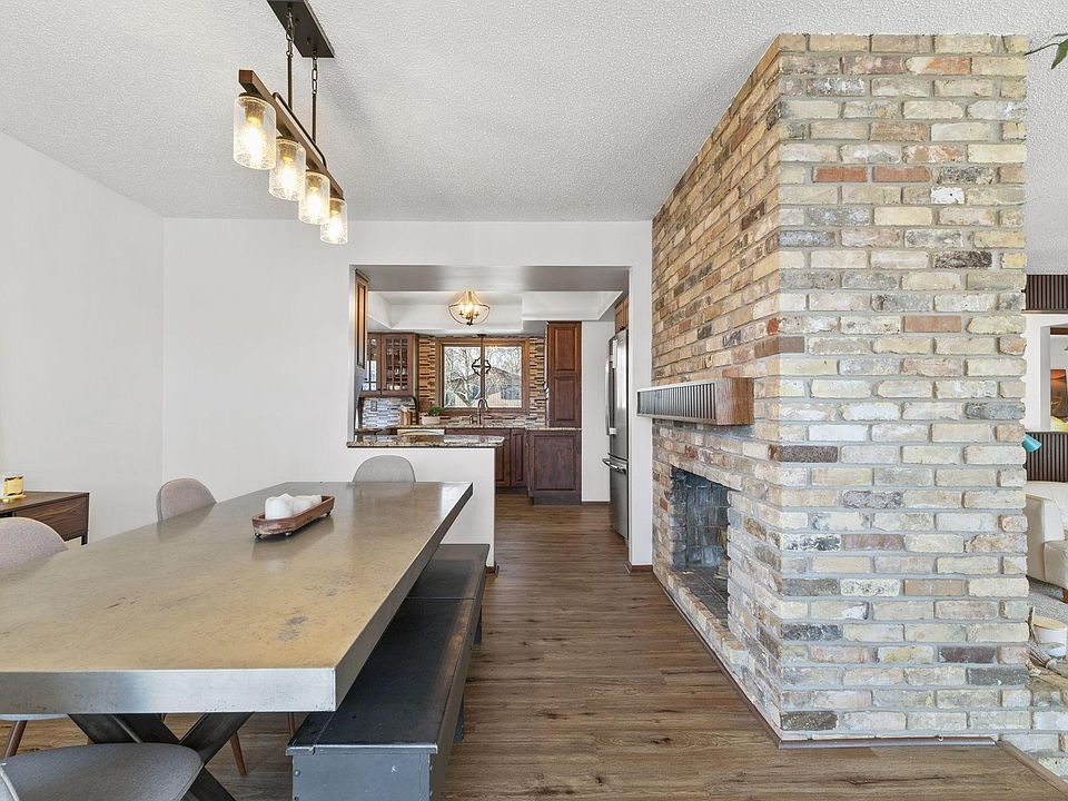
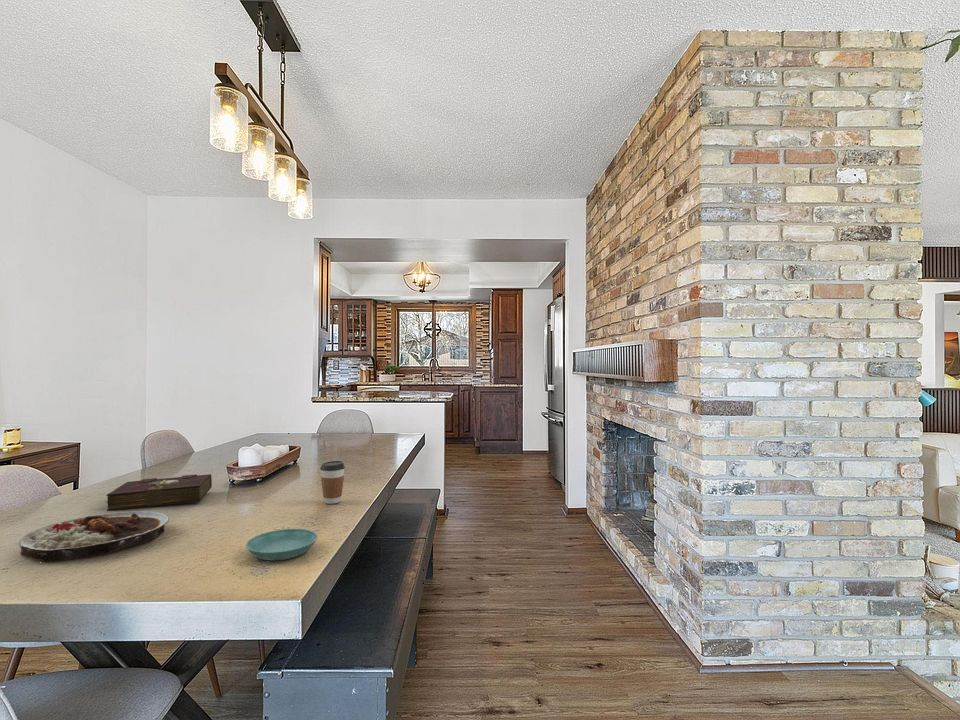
+ coffee cup [319,460,346,505]
+ book [104,473,213,512]
+ plate [18,510,170,563]
+ saucer [245,528,319,561]
